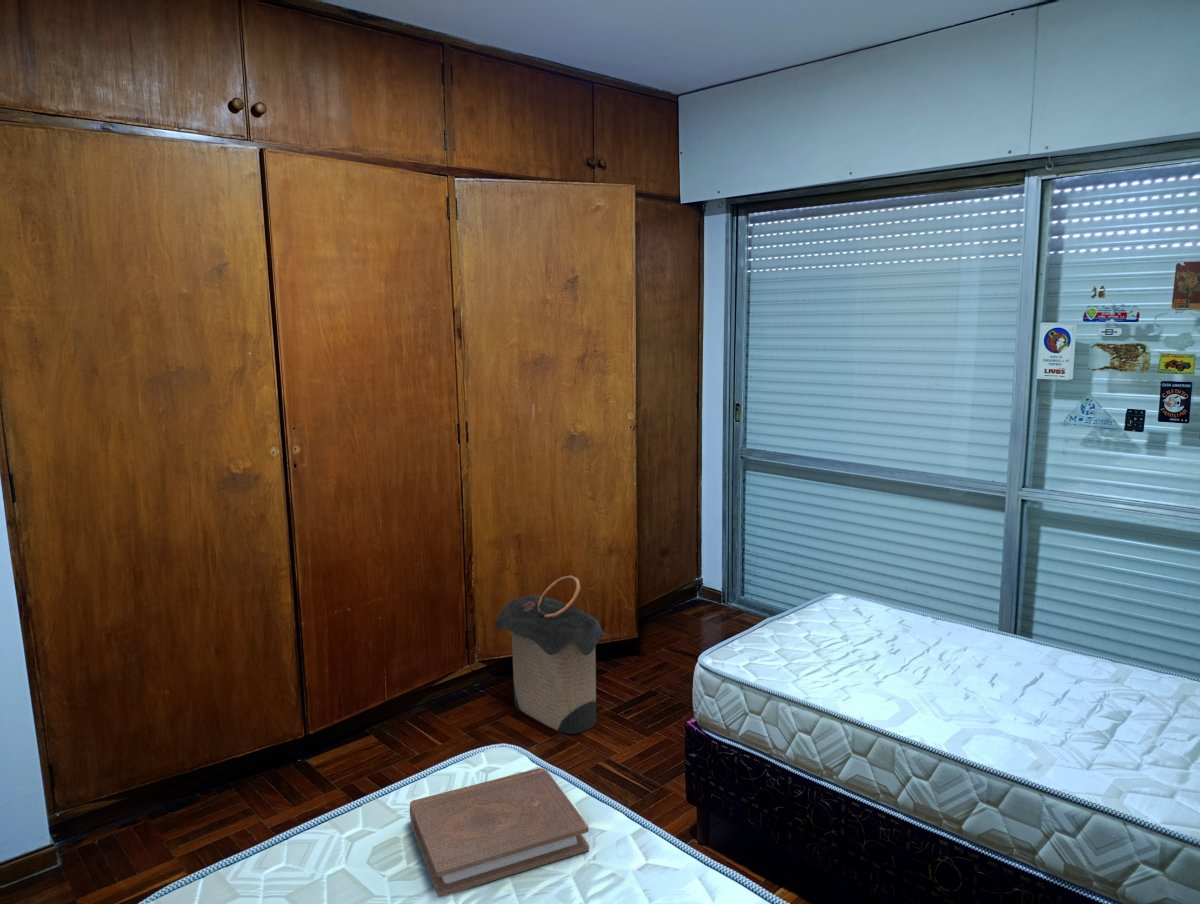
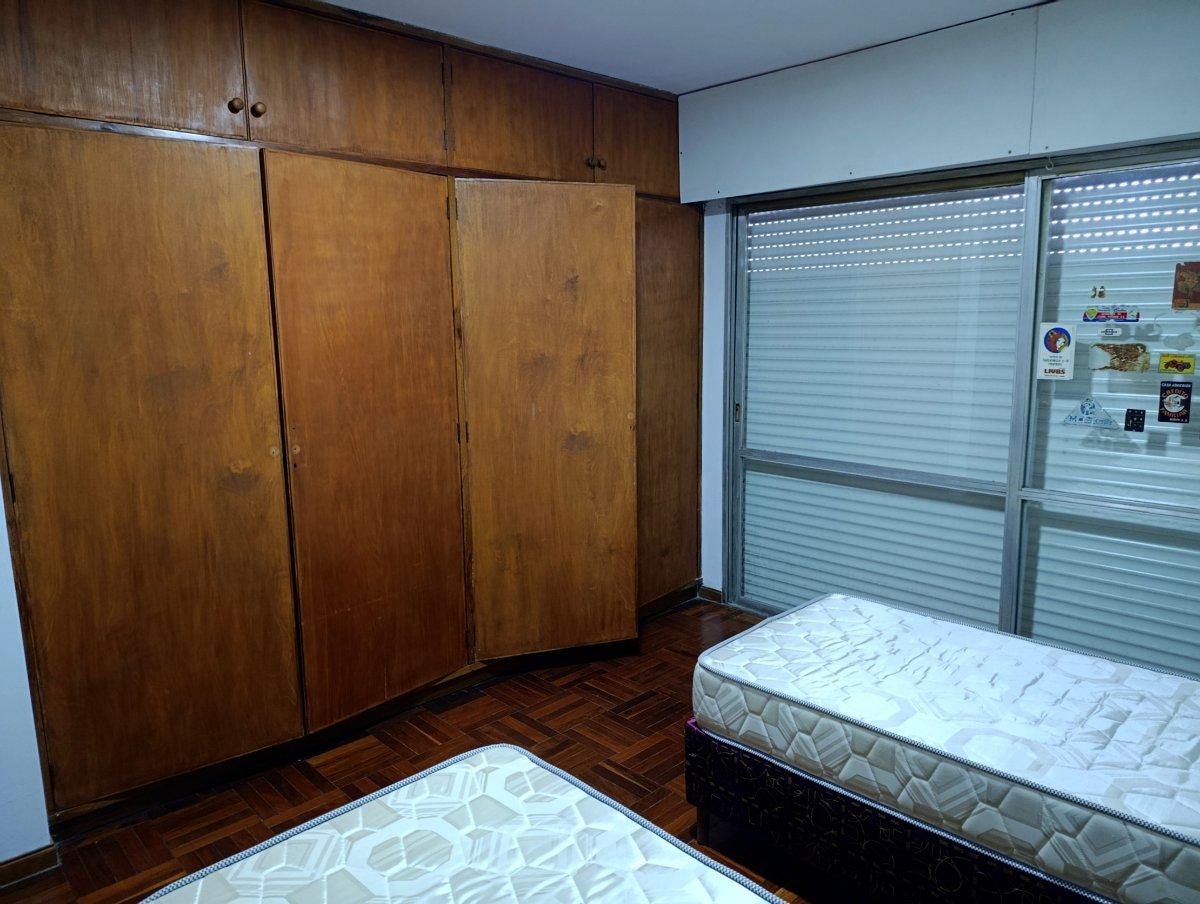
- book [409,767,590,898]
- laundry hamper [494,574,610,735]
